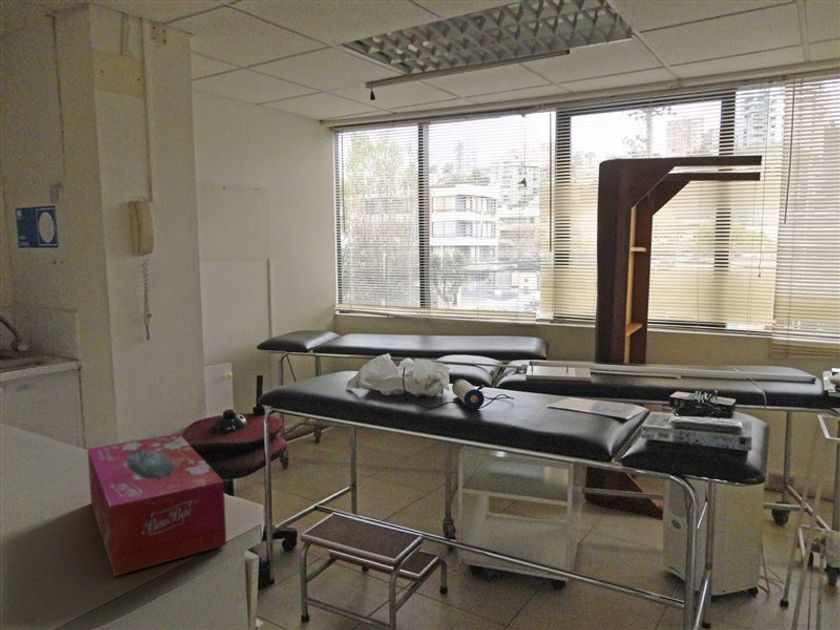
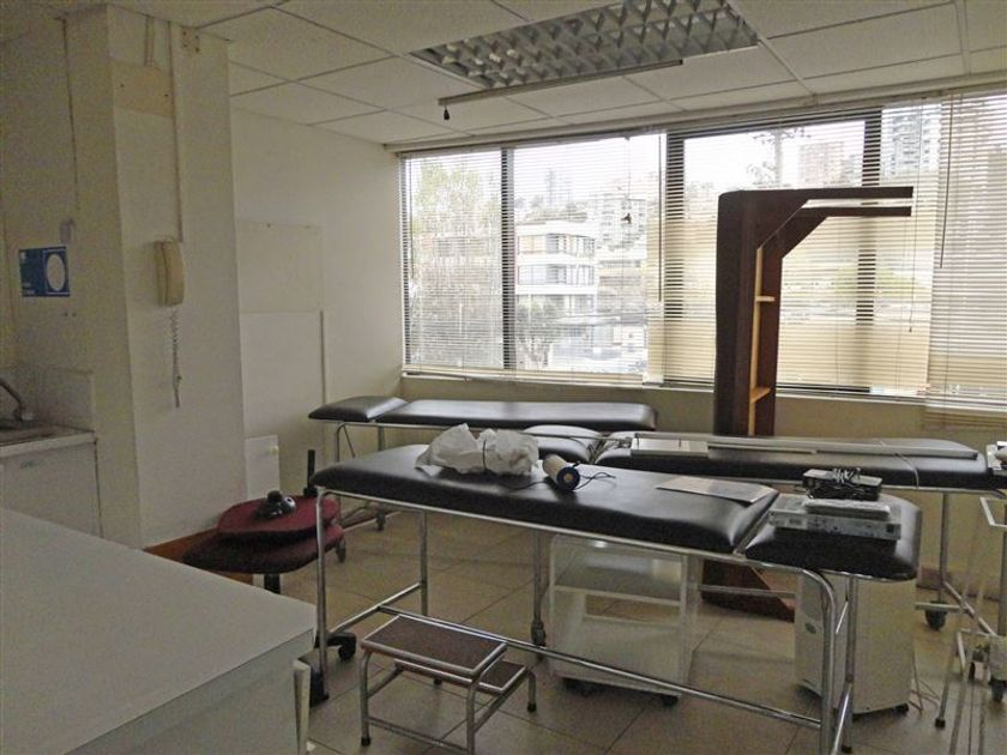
- tissue box [87,432,227,577]
